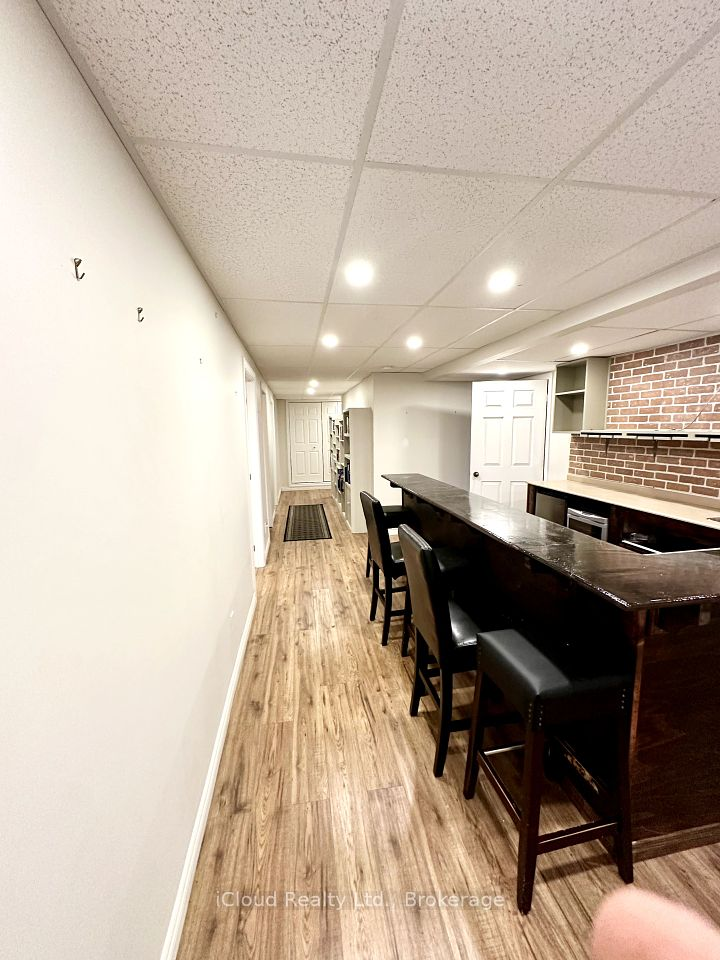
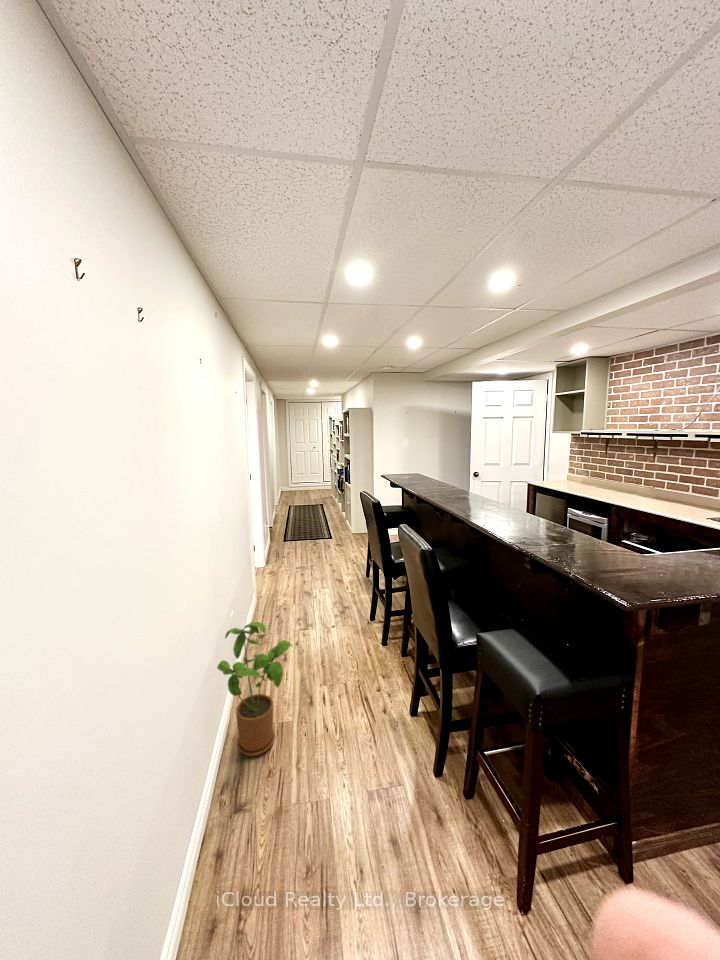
+ house plant [216,621,293,757]
